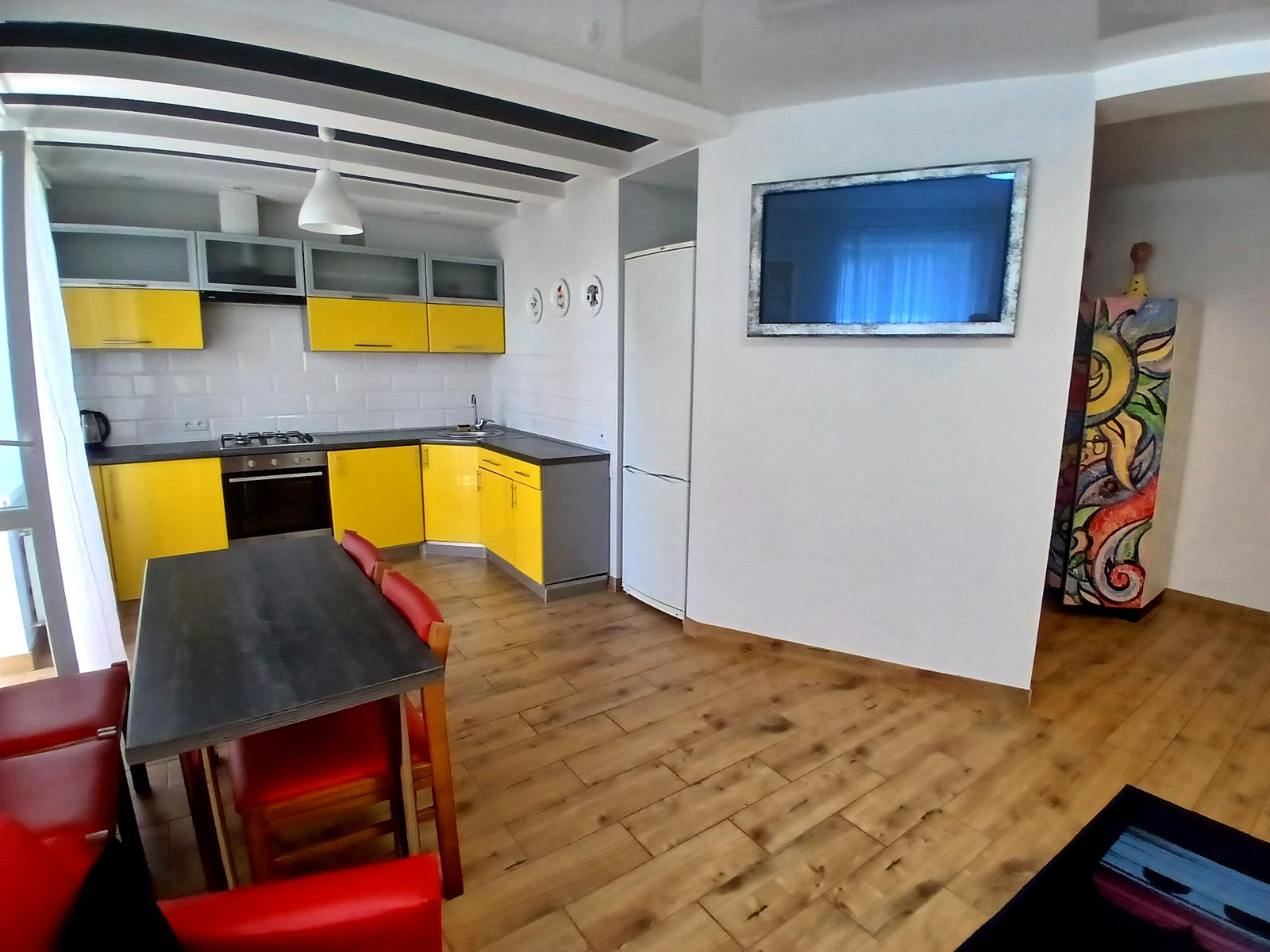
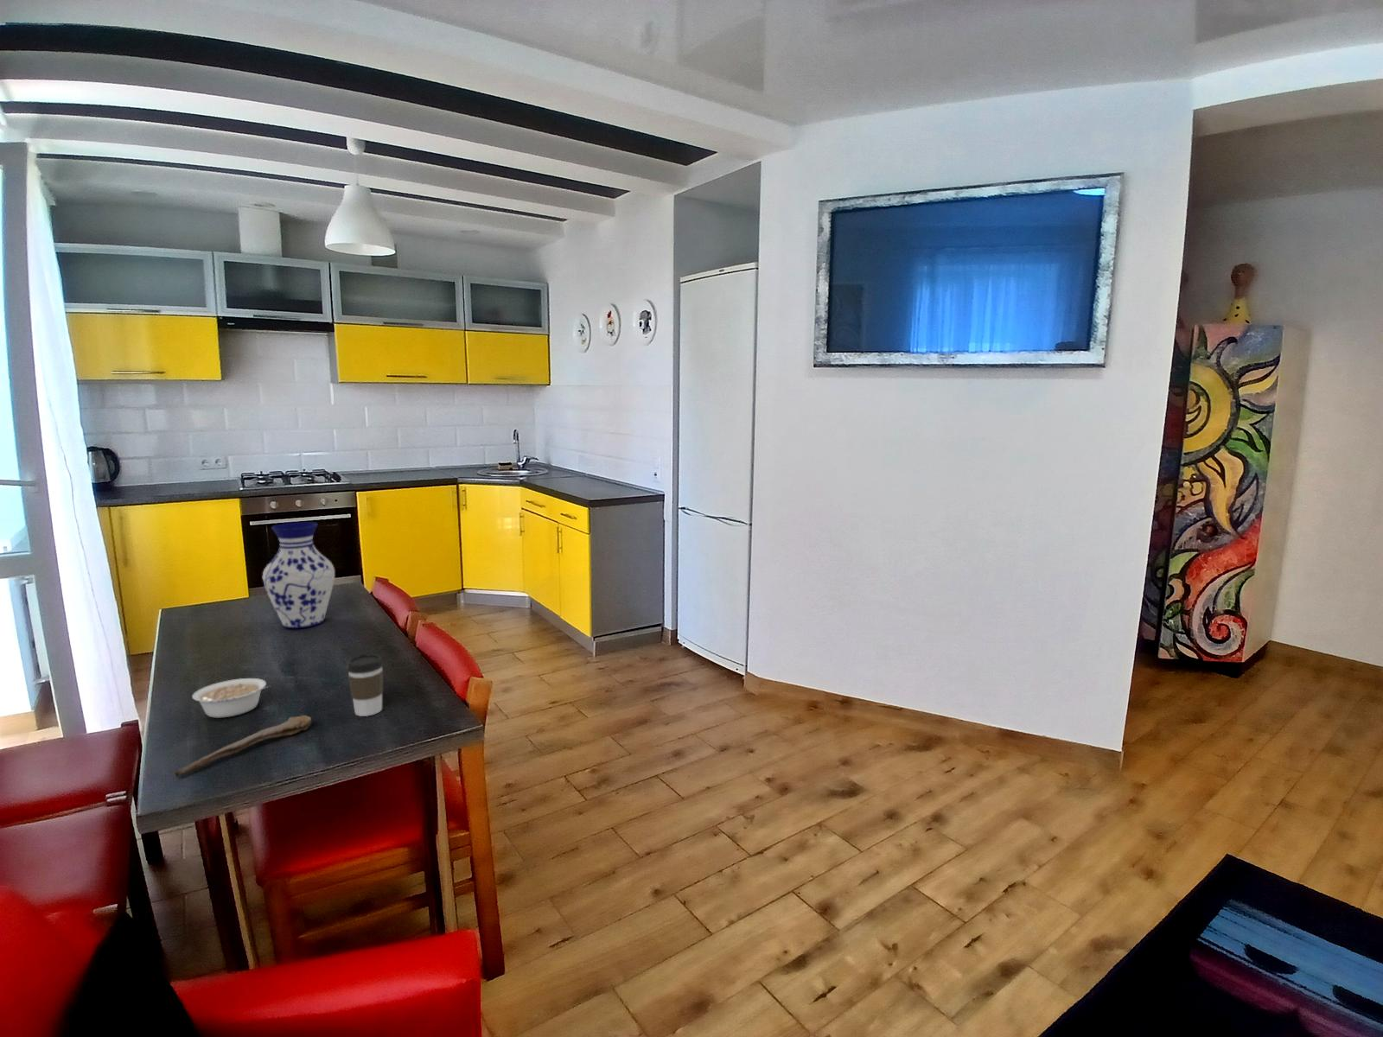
+ spoon [174,715,313,778]
+ coffee cup [346,654,384,717]
+ vase [262,521,335,630]
+ legume [192,678,272,719]
